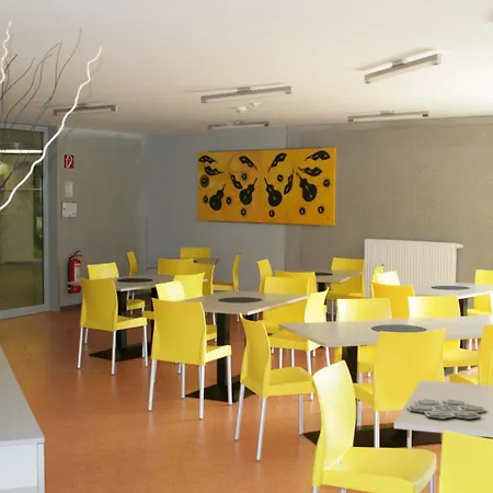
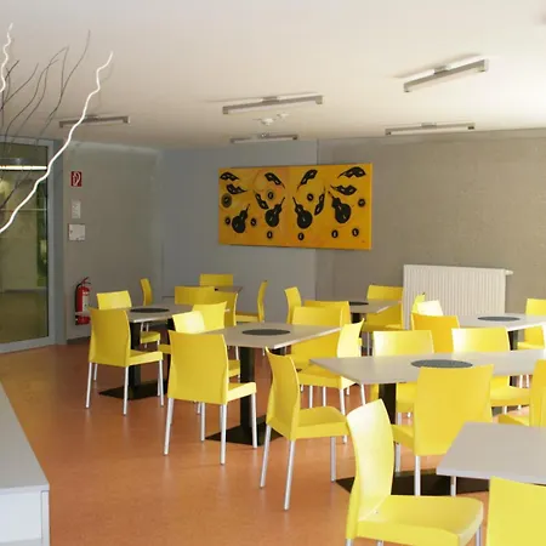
- board game [406,399,488,421]
